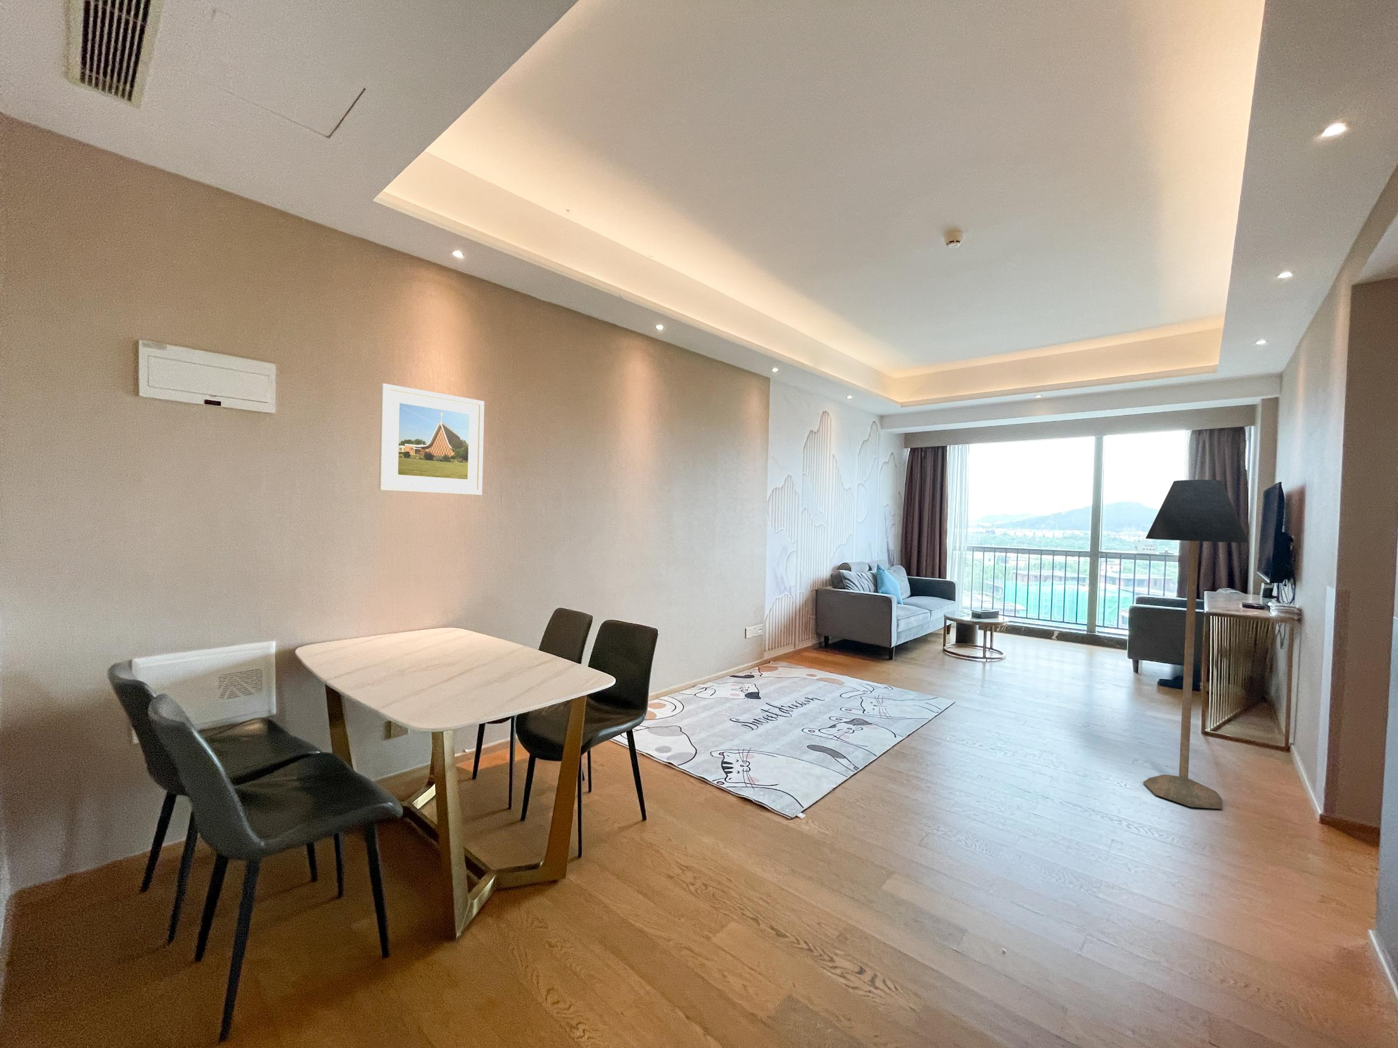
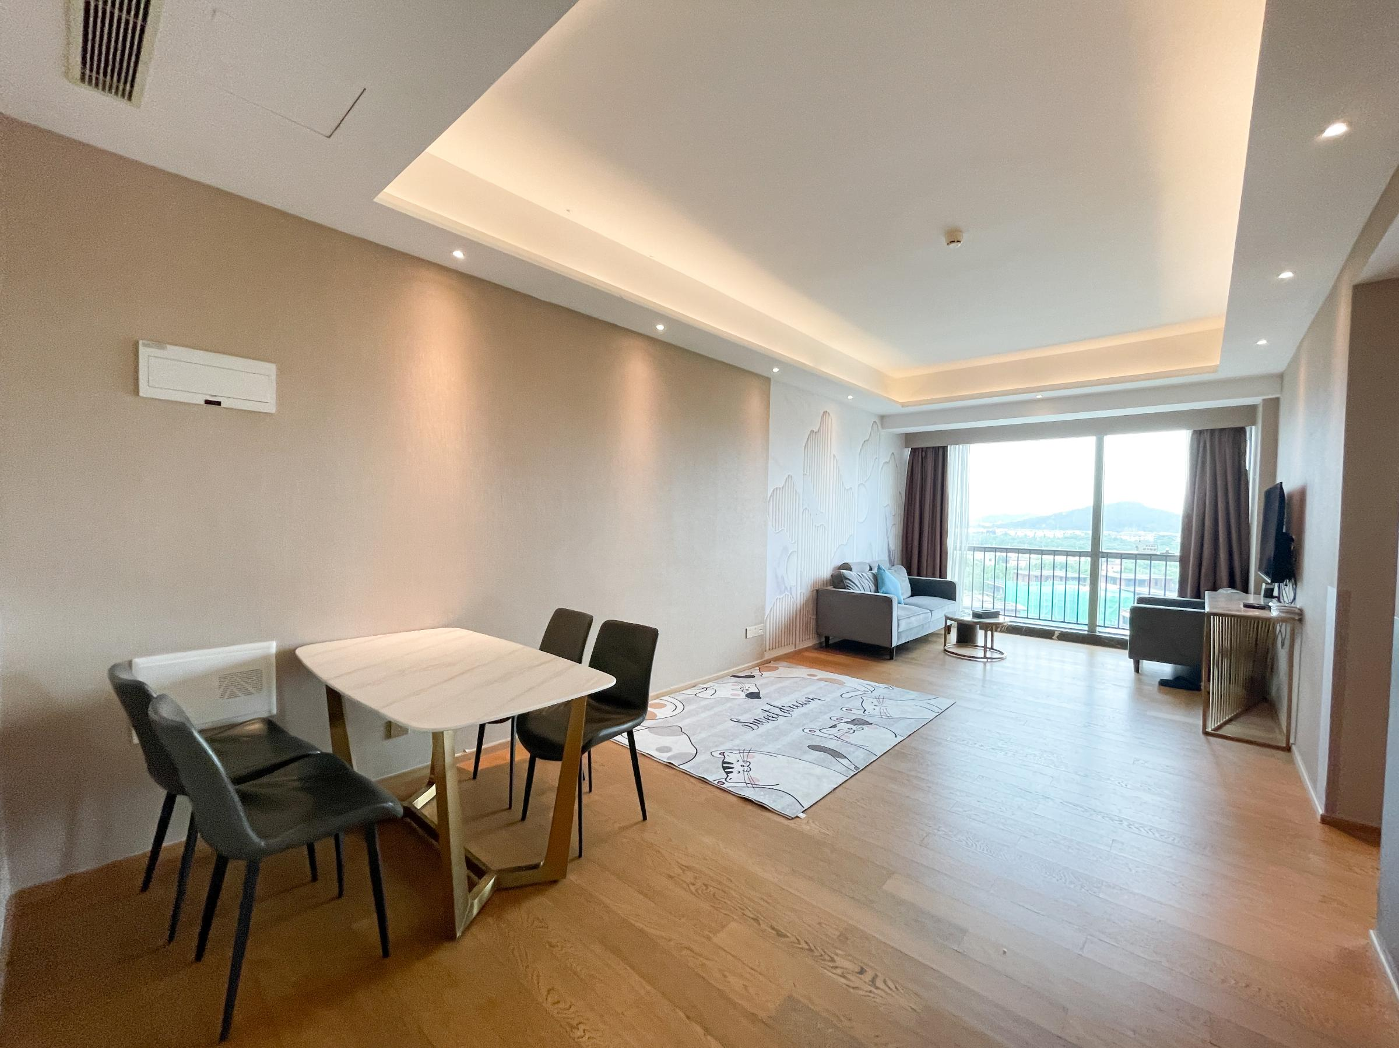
- floor lamp [1143,479,1249,809]
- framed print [378,382,484,495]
